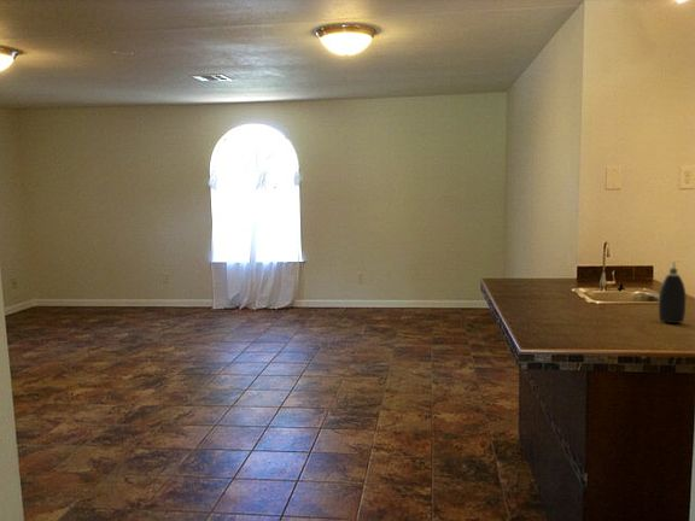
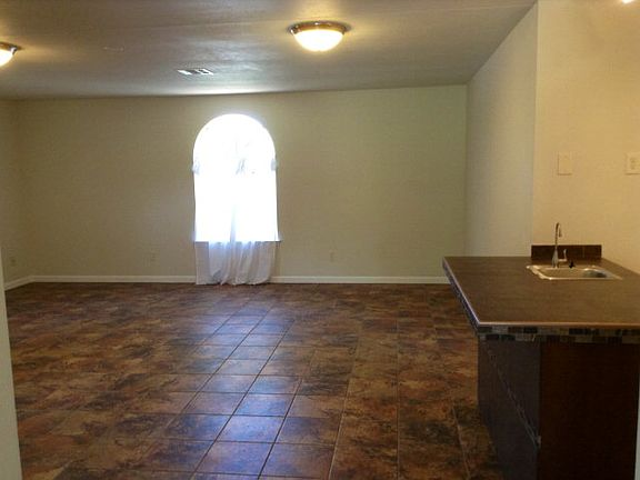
- soap dispenser [658,260,687,324]
